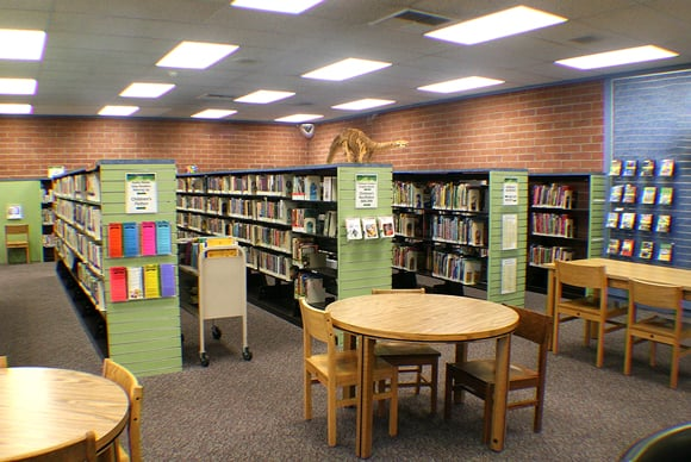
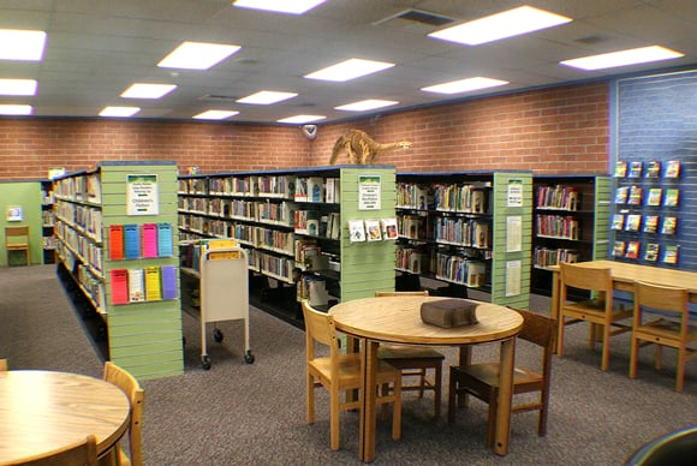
+ bible [419,297,482,330]
